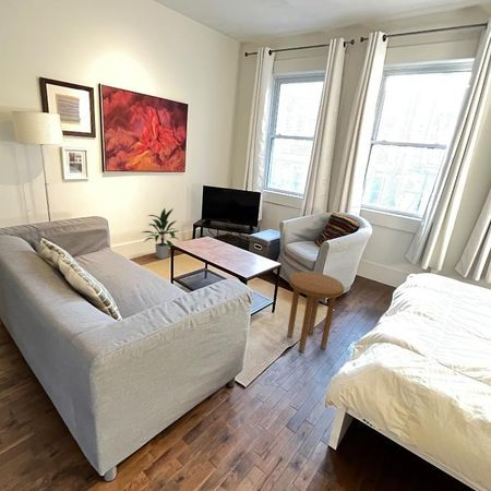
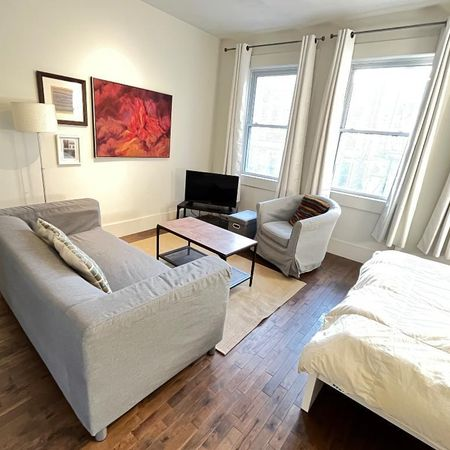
- indoor plant [139,207,180,260]
- side table [286,271,346,354]
